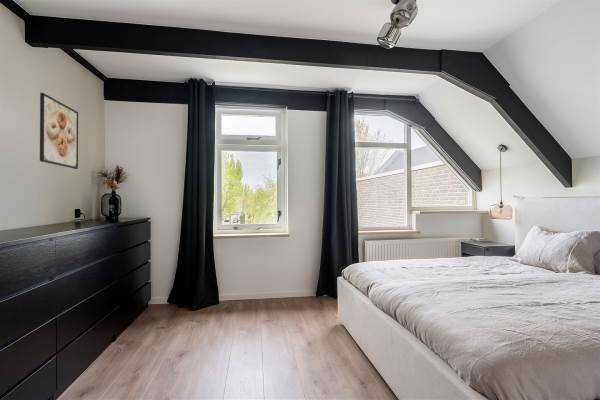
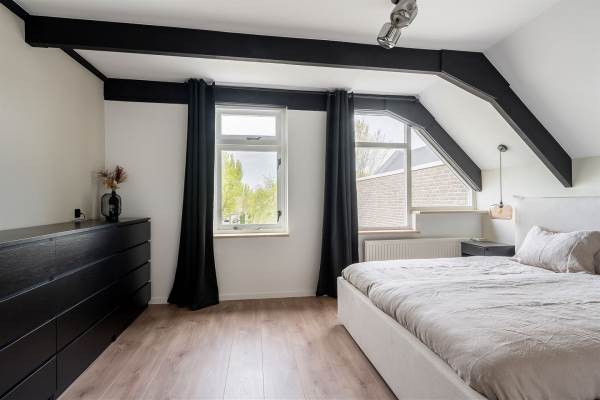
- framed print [39,92,79,170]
